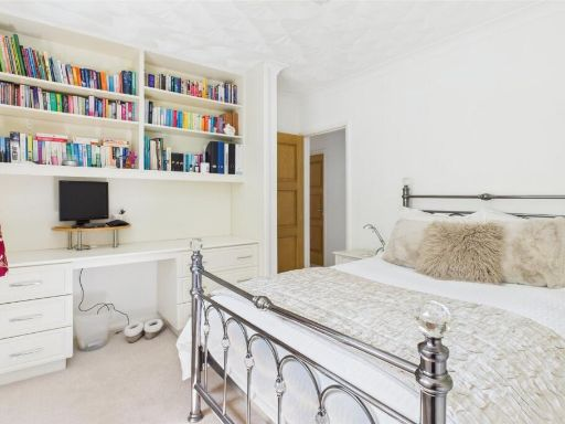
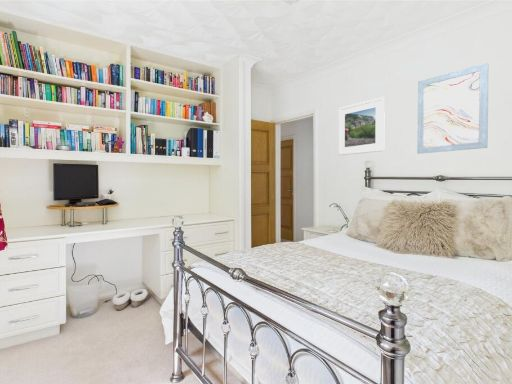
+ wall art [416,62,490,155]
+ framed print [337,96,386,156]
